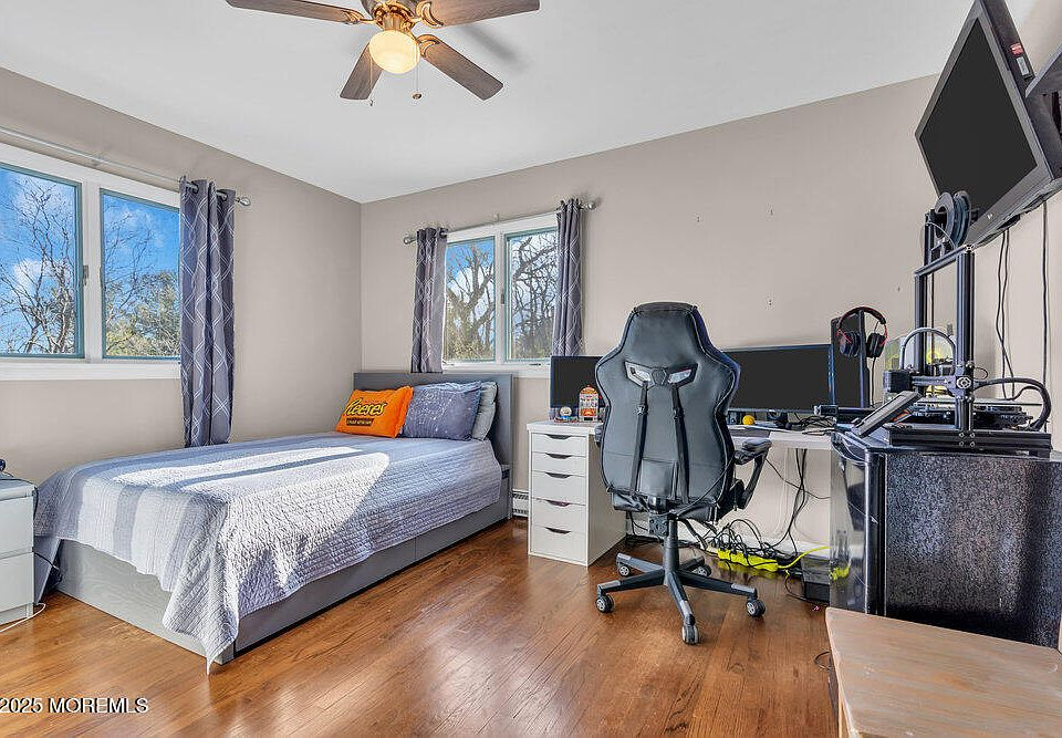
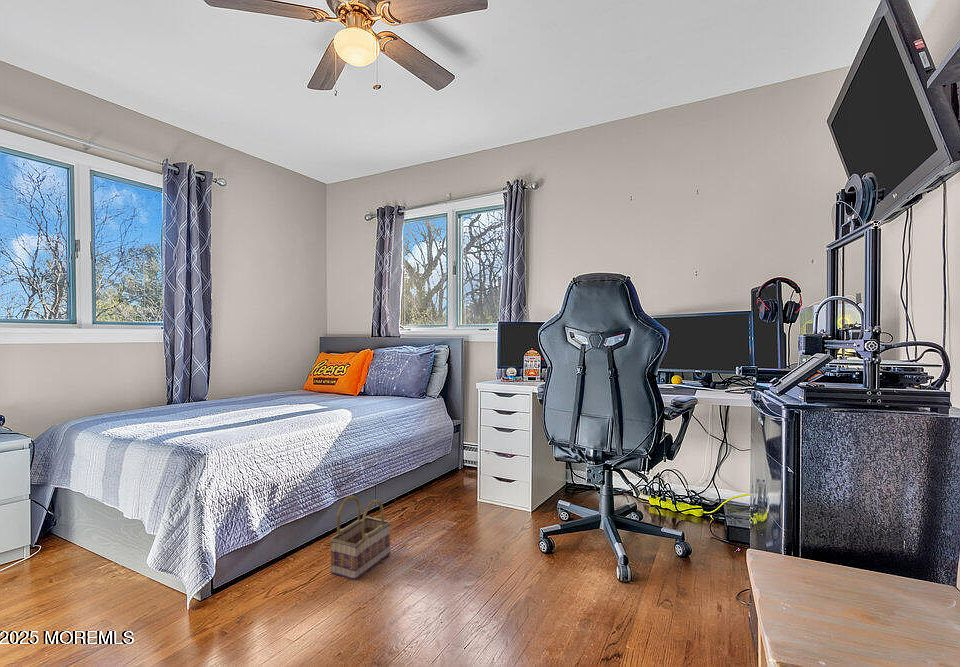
+ basket [329,494,392,581]
